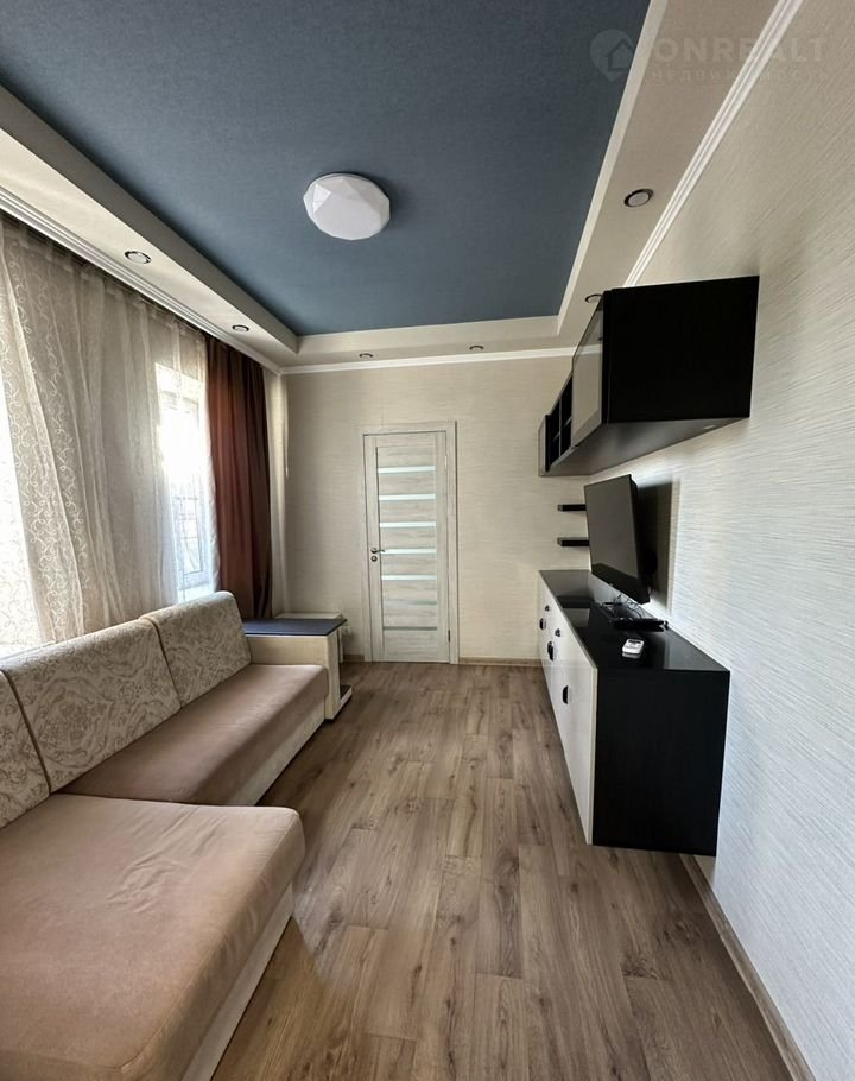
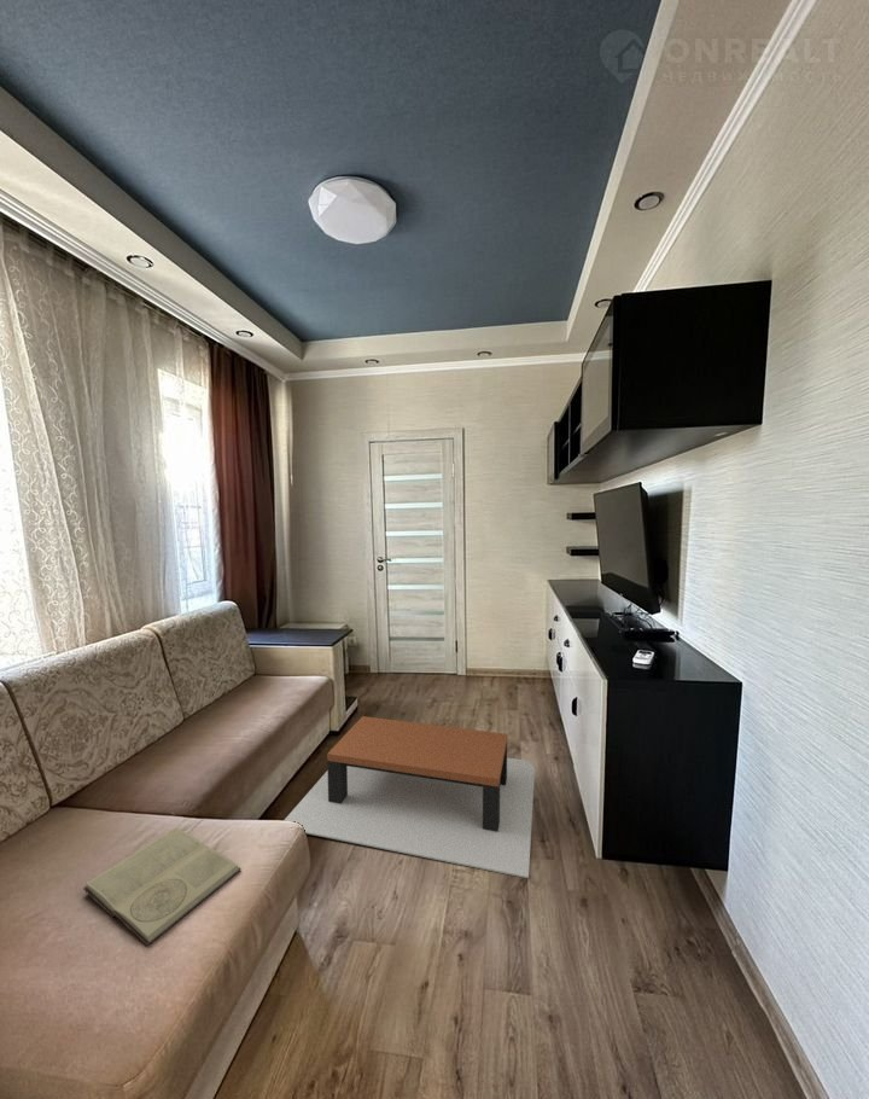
+ book [82,826,243,947]
+ coffee table [282,715,536,879]
